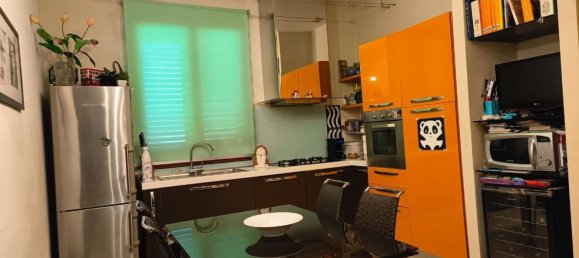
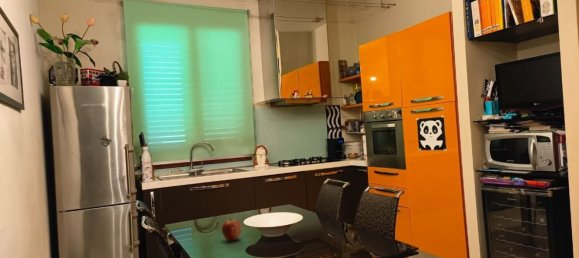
+ apple [221,218,242,242]
